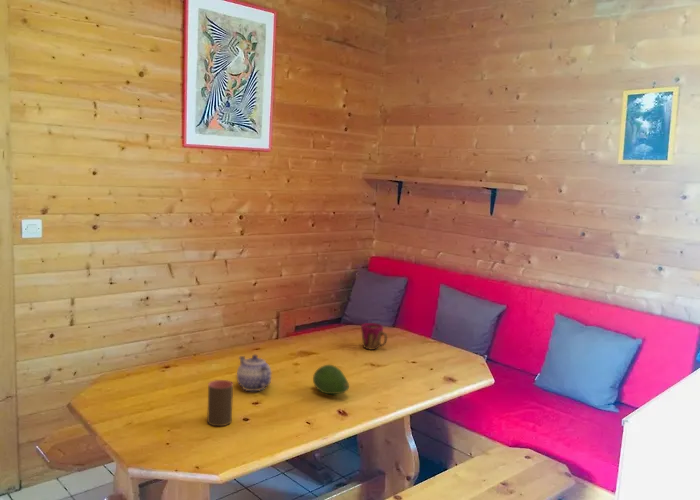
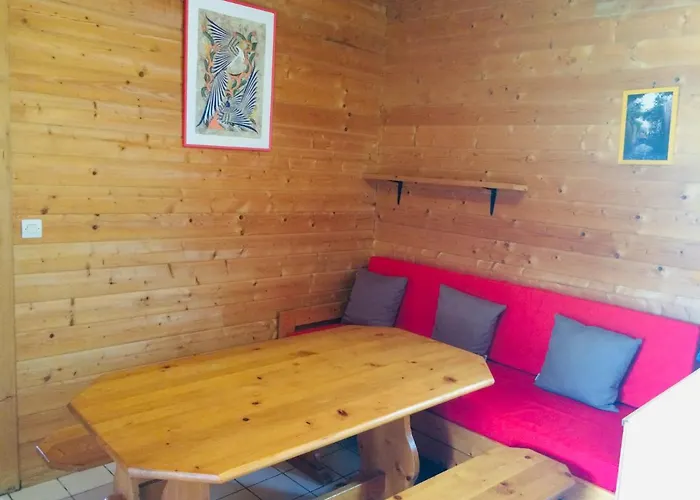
- cup [360,322,388,351]
- cup [206,379,234,427]
- teapot [236,354,272,392]
- fruit [312,364,350,395]
